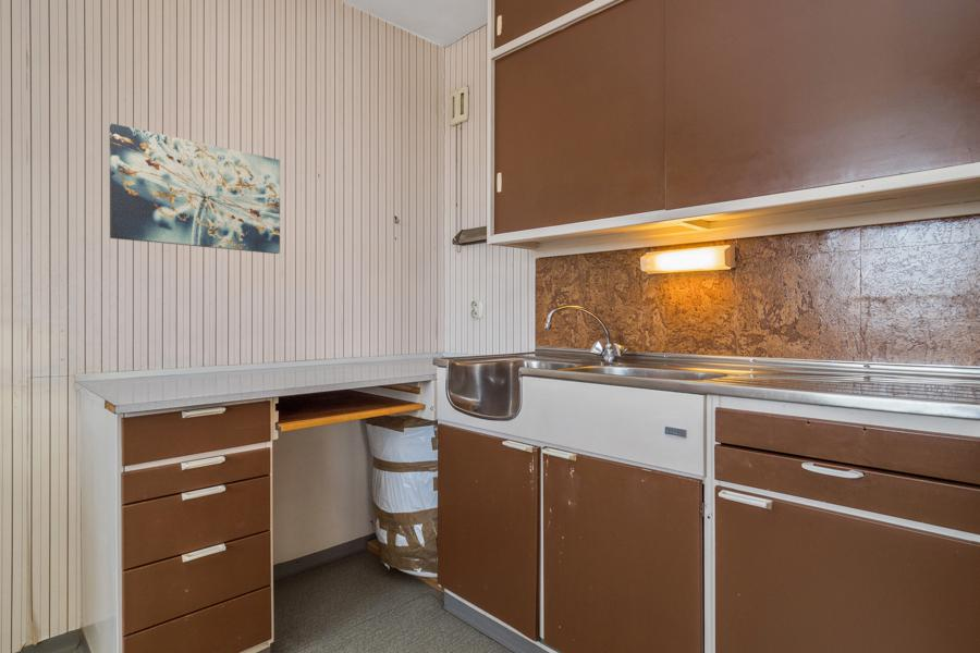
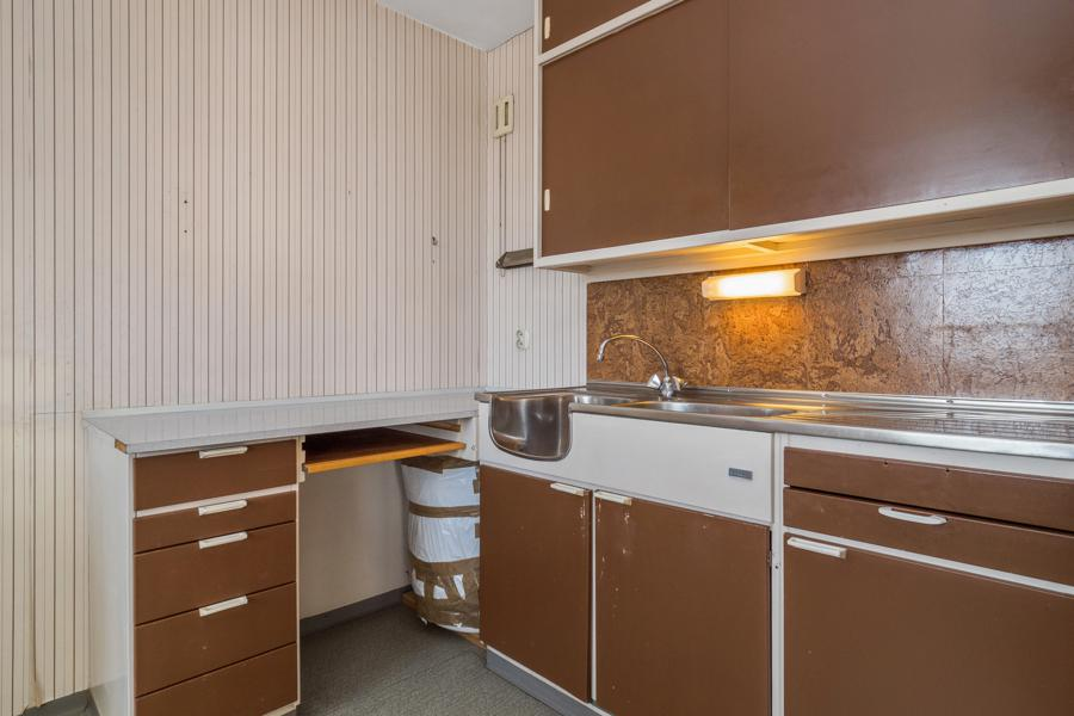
- wall art [109,123,281,255]
